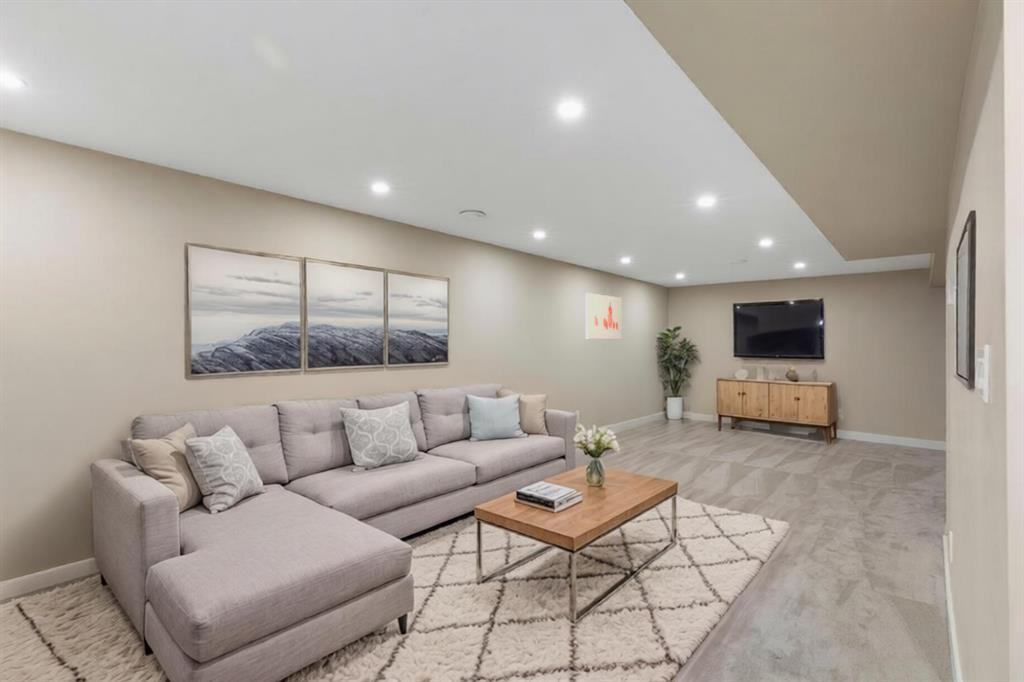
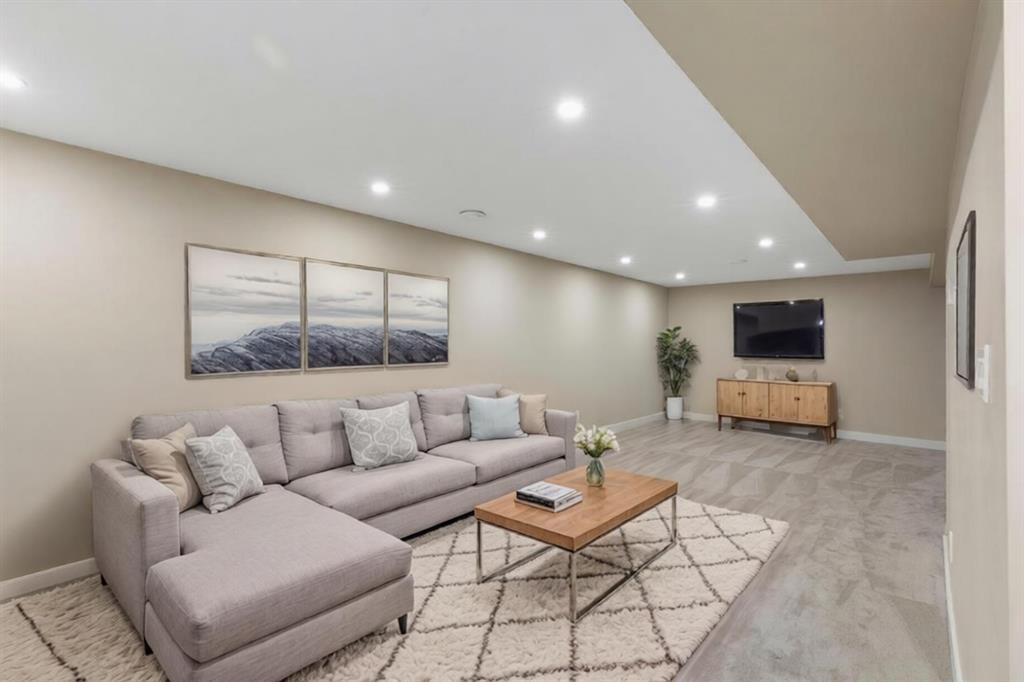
- wall art [584,292,623,340]
